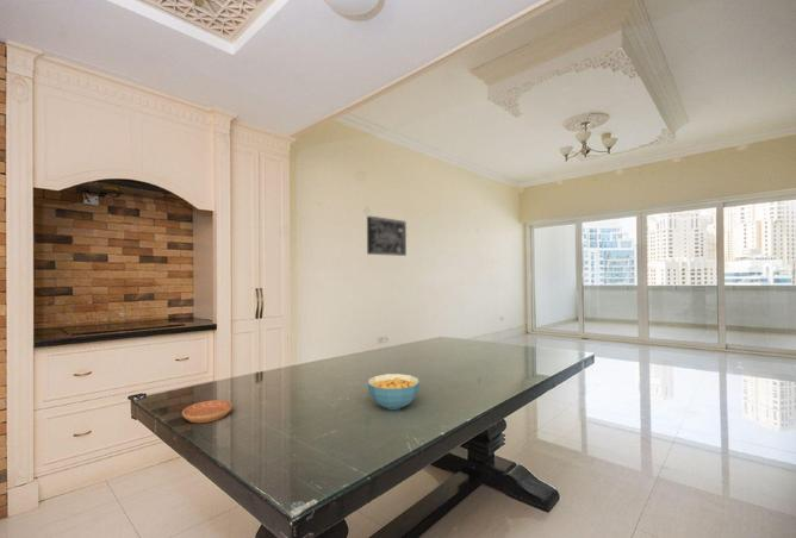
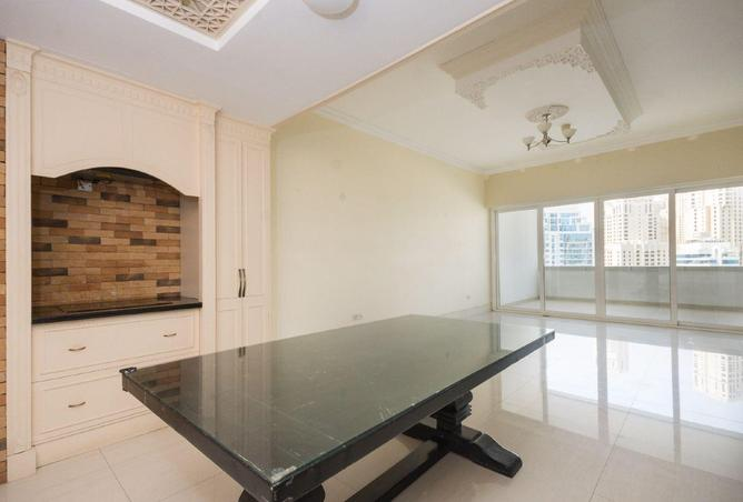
- wall art [366,215,408,257]
- cereal bowl [367,373,421,411]
- saucer [181,399,234,424]
